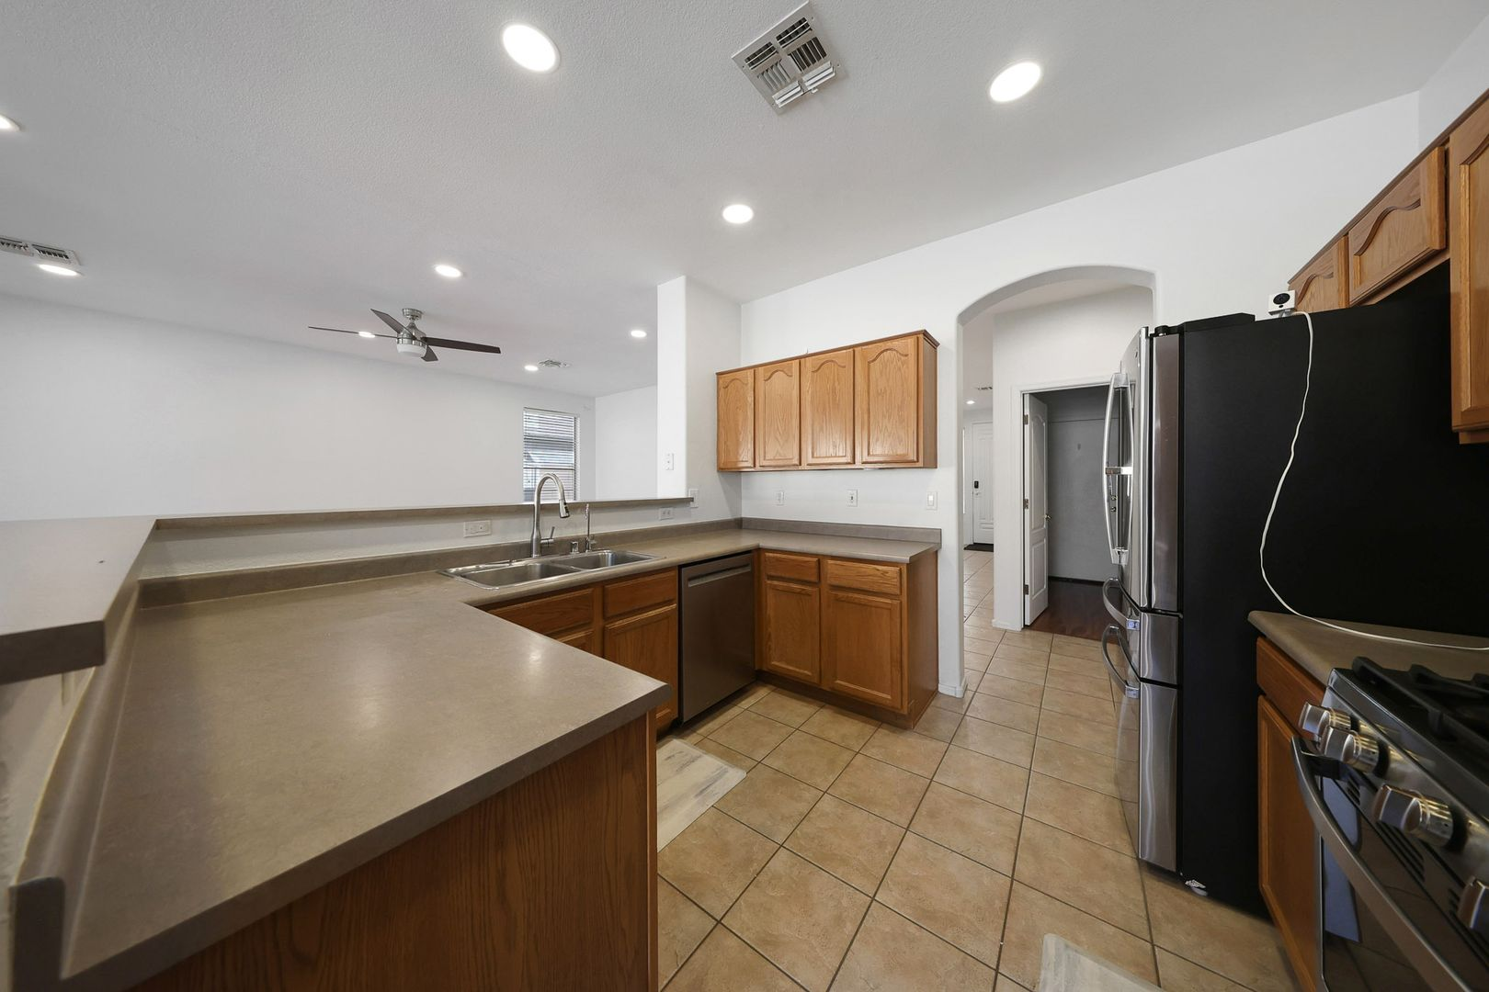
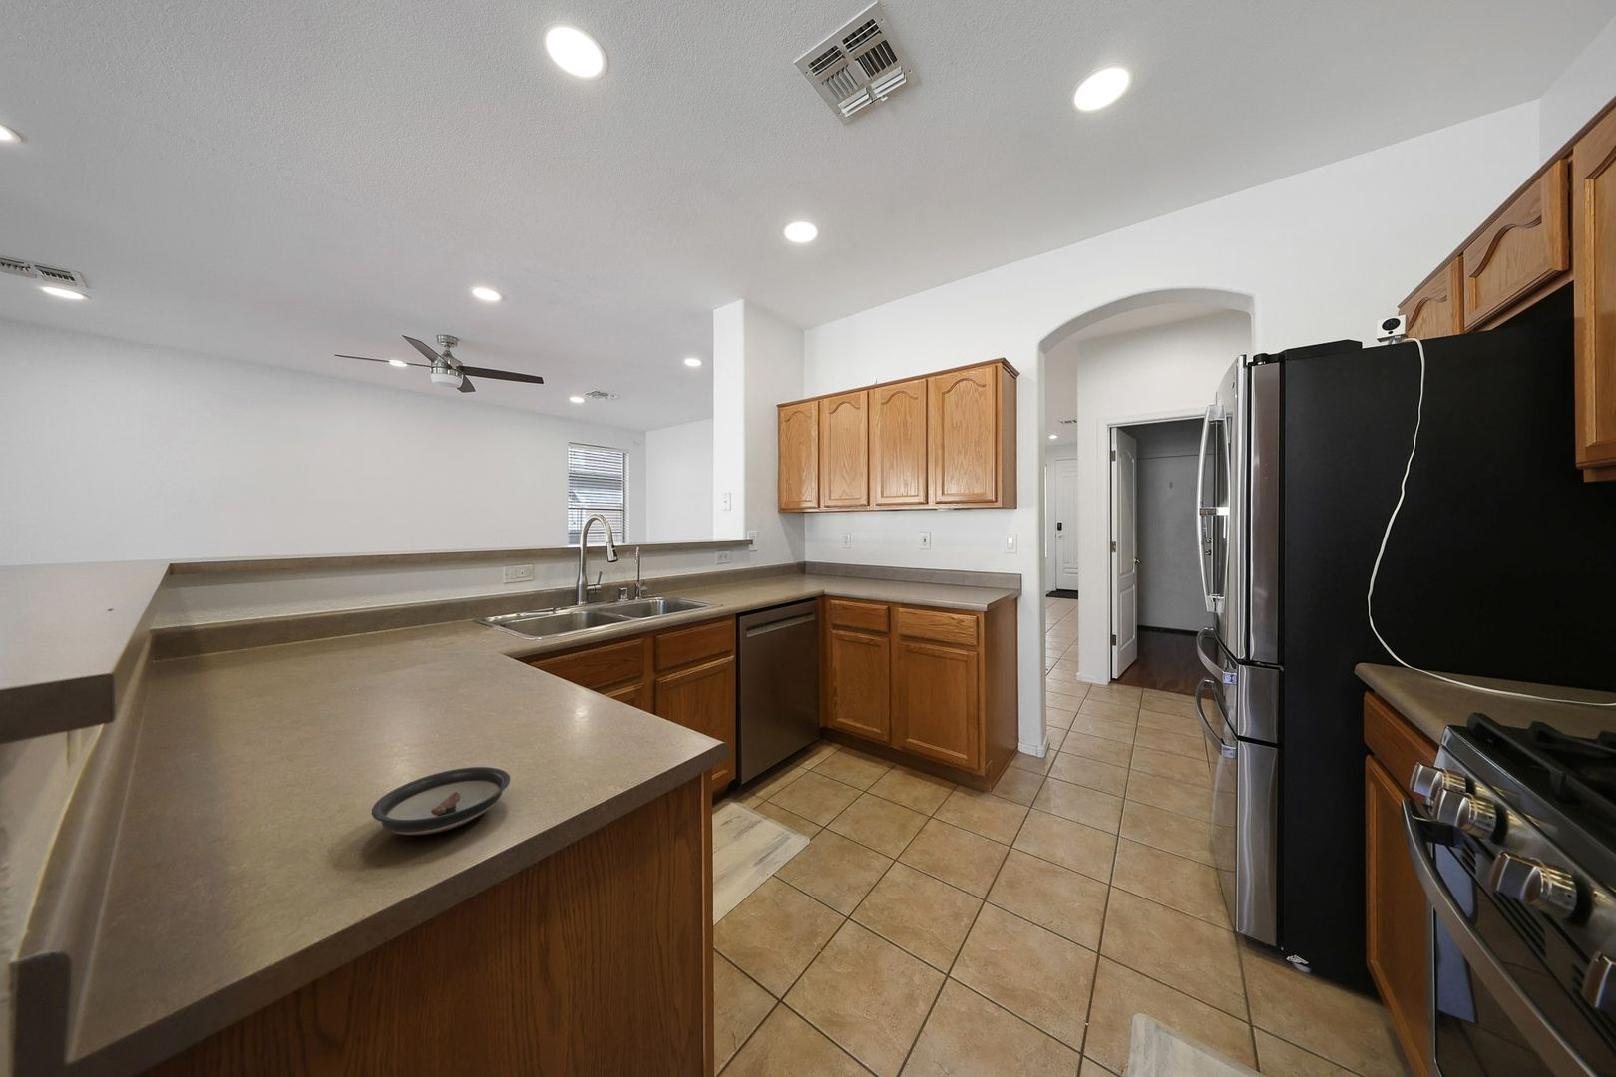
+ saucer [372,766,511,835]
